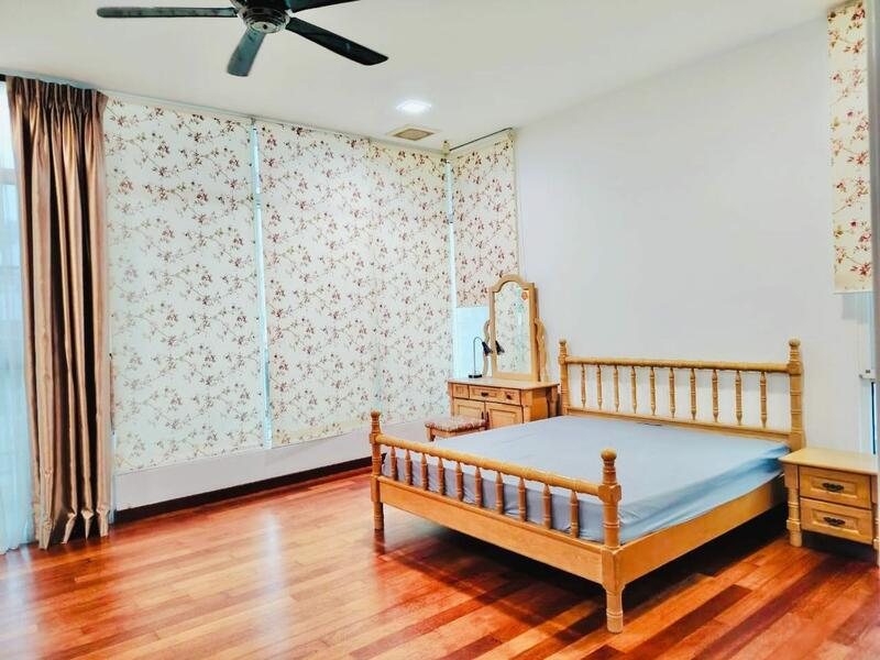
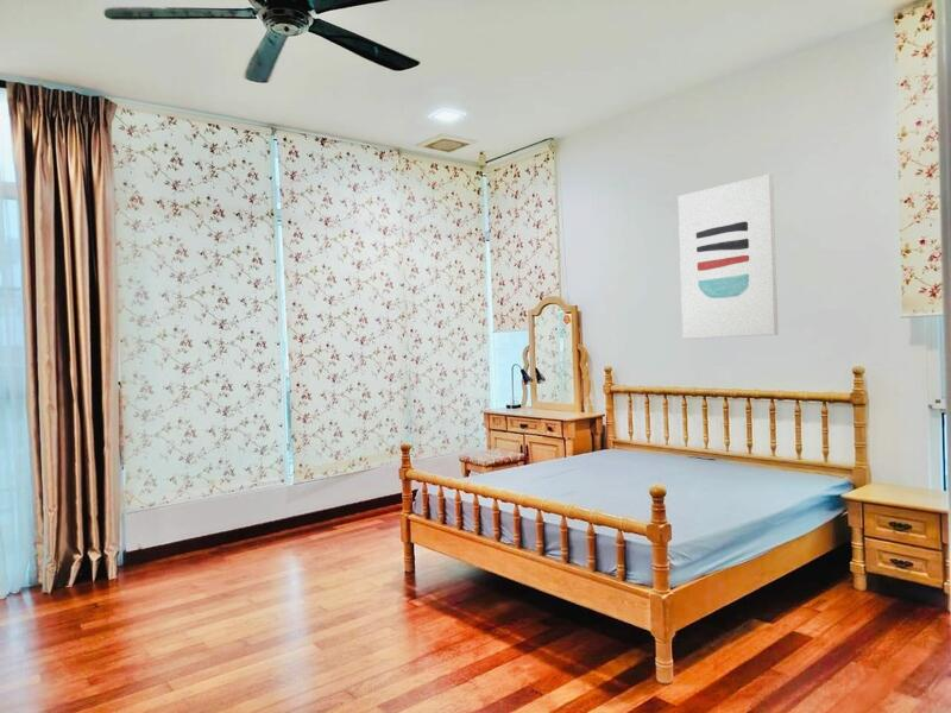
+ wall art [678,173,780,340]
